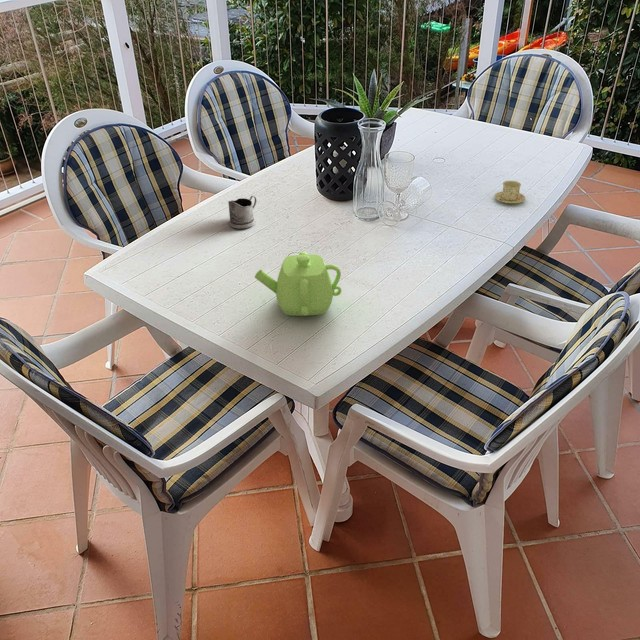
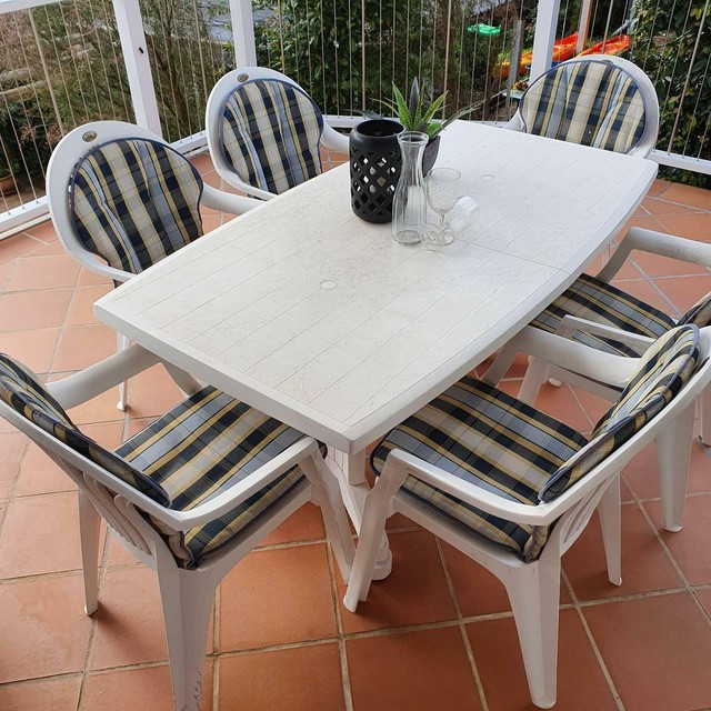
- teapot [254,251,342,317]
- tea glass holder [227,195,258,230]
- chinaware [494,180,526,204]
